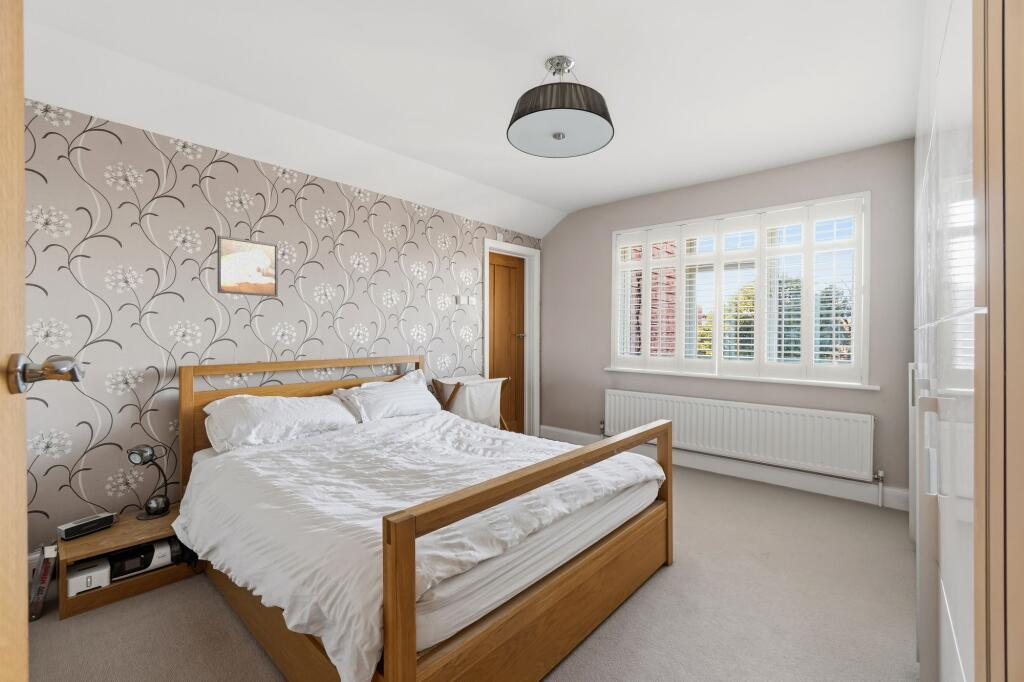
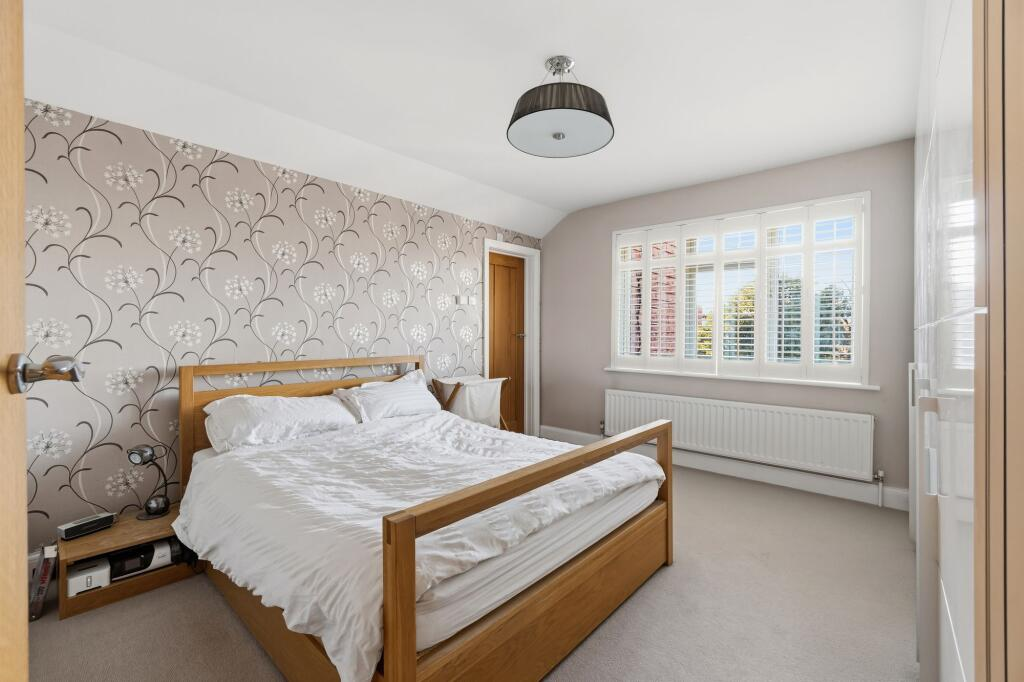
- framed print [217,235,279,298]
